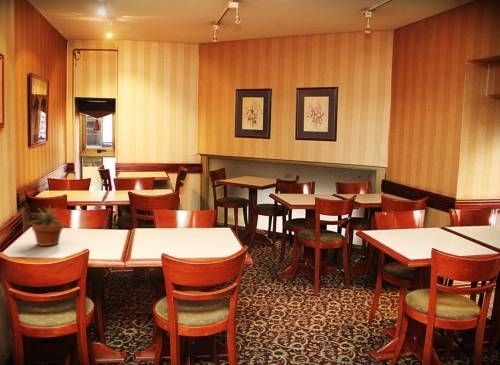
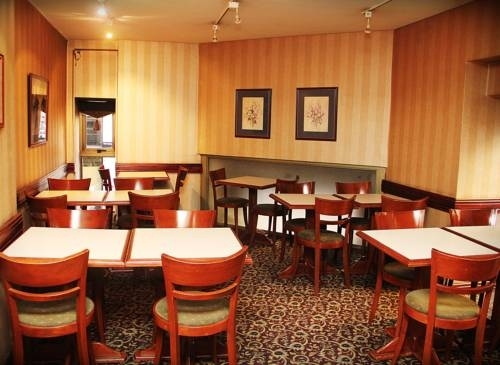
- potted plant [26,204,70,247]
